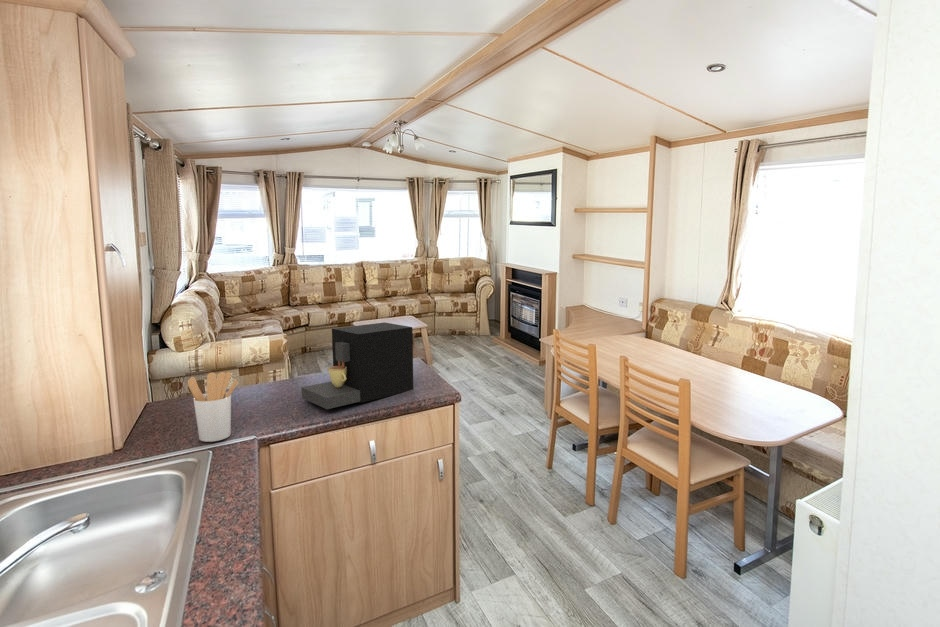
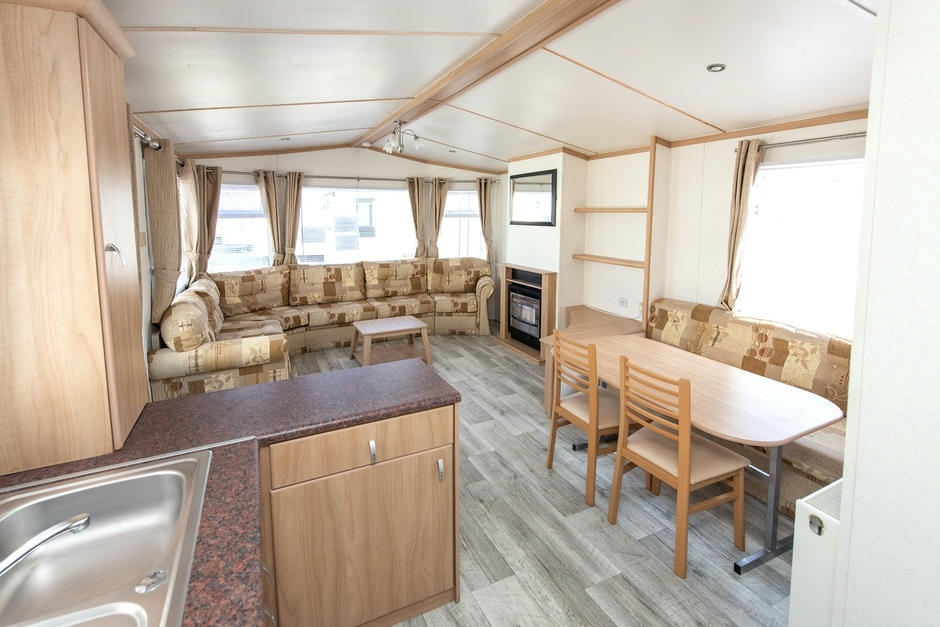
- coffee maker [300,321,414,410]
- utensil holder [187,371,239,443]
